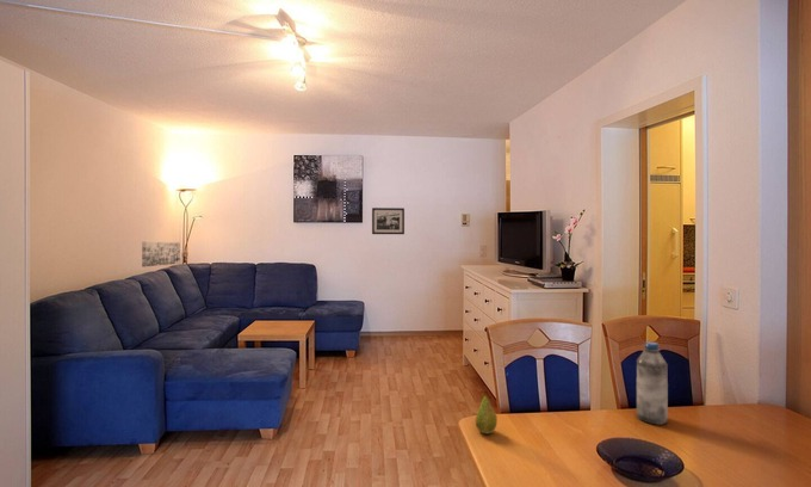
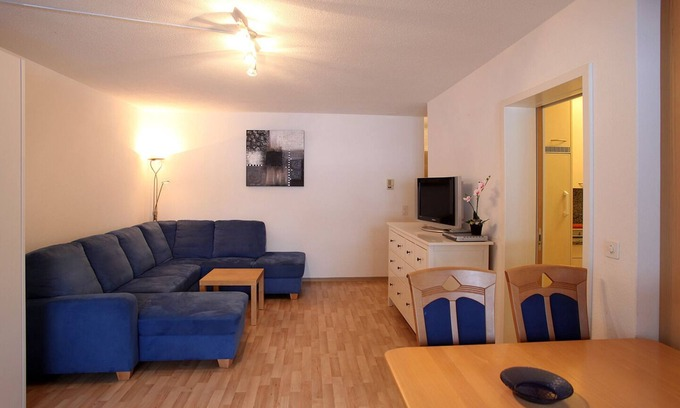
- picture frame [371,206,406,235]
- wall art [141,241,181,267]
- fruit [475,390,499,434]
- water bottle [636,340,669,426]
